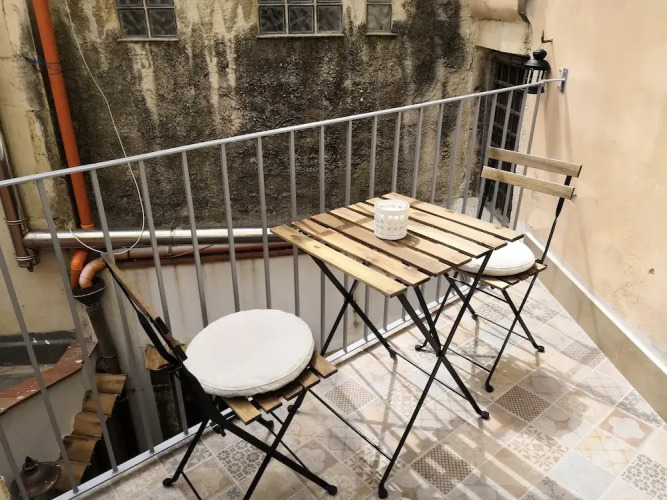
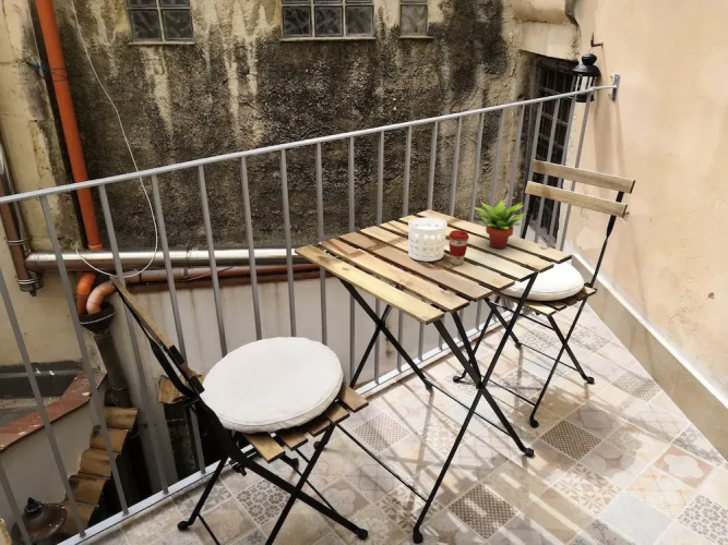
+ succulent plant [472,199,526,250]
+ coffee cup [447,229,470,266]
